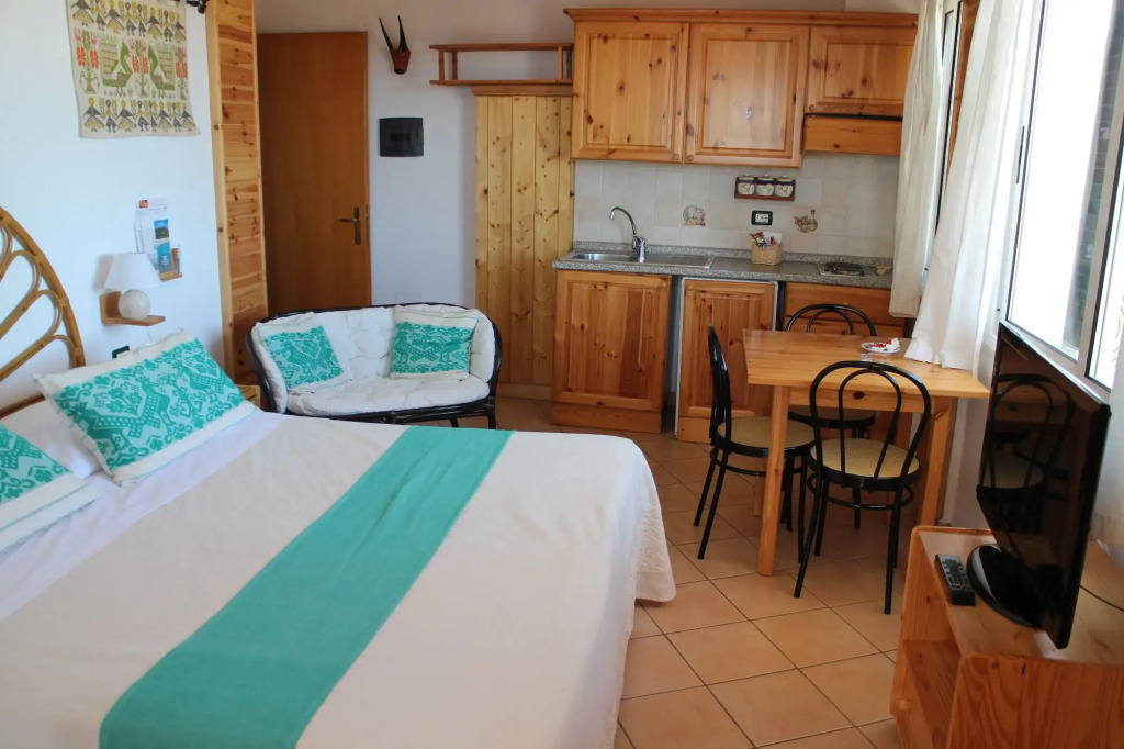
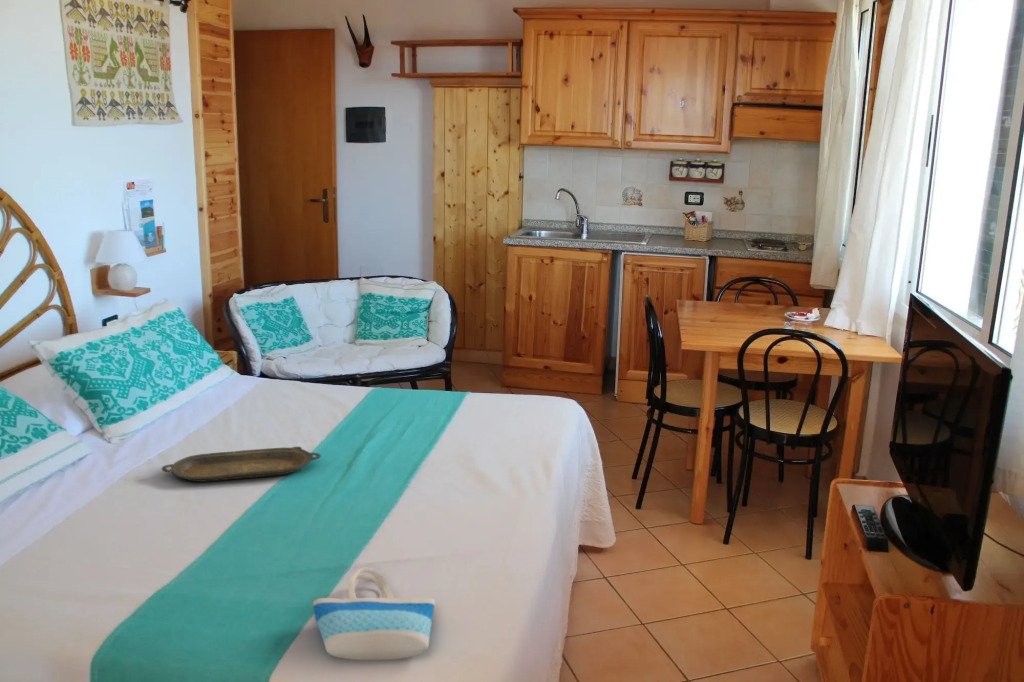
+ tote bag [312,566,436,661]
+ serving tray [161,446,322,483]
